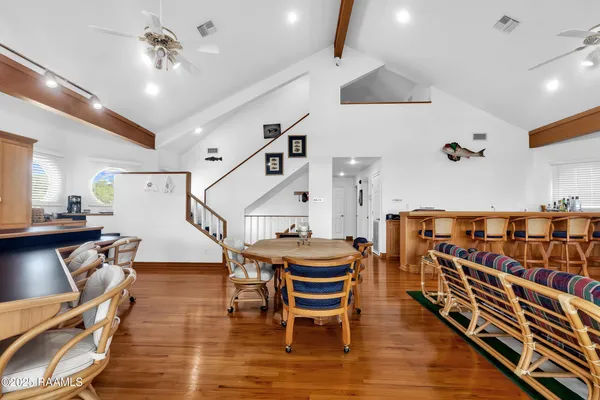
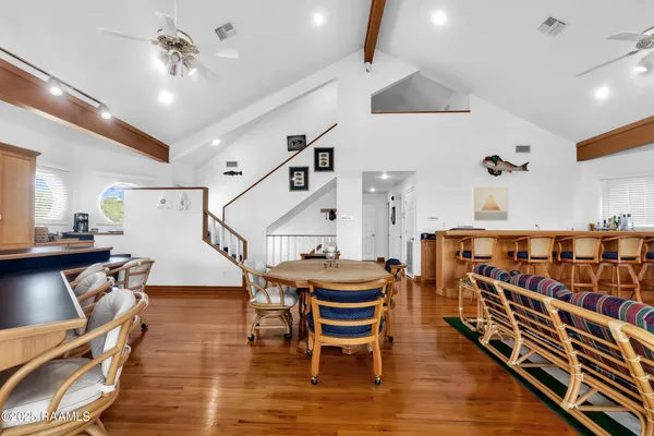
+ wall art [471,186,510,222]
